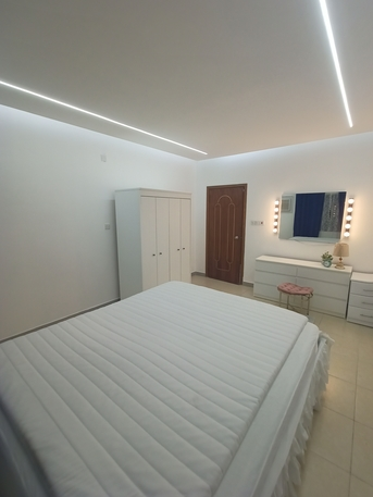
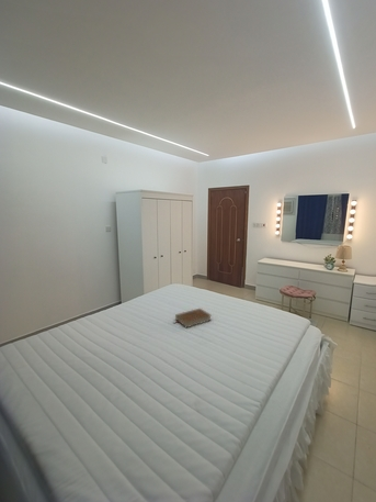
+ book [173,308,213,328]
